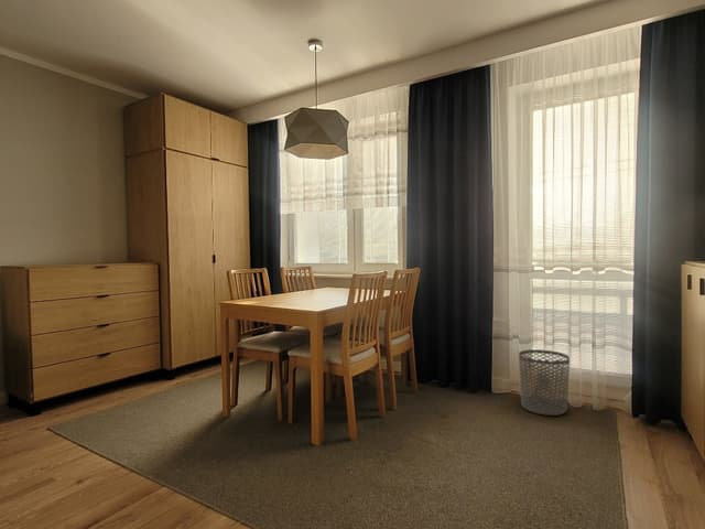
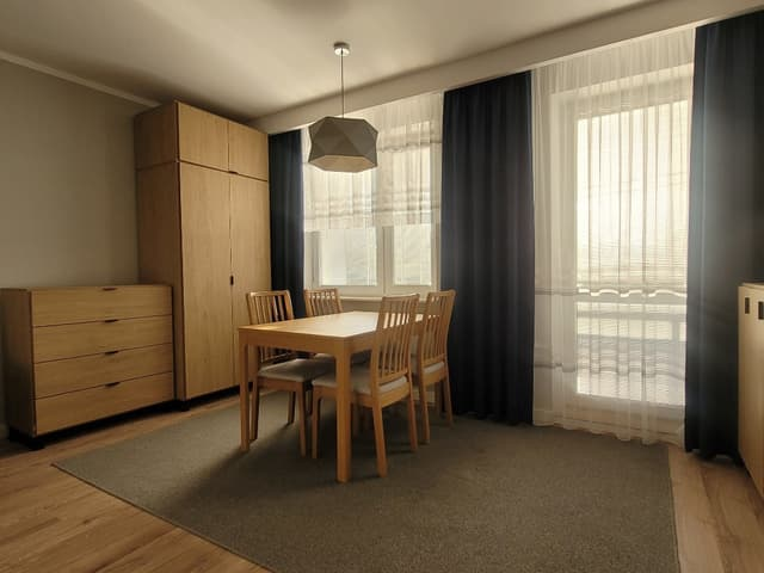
- waste bin [518,348,571,417]
